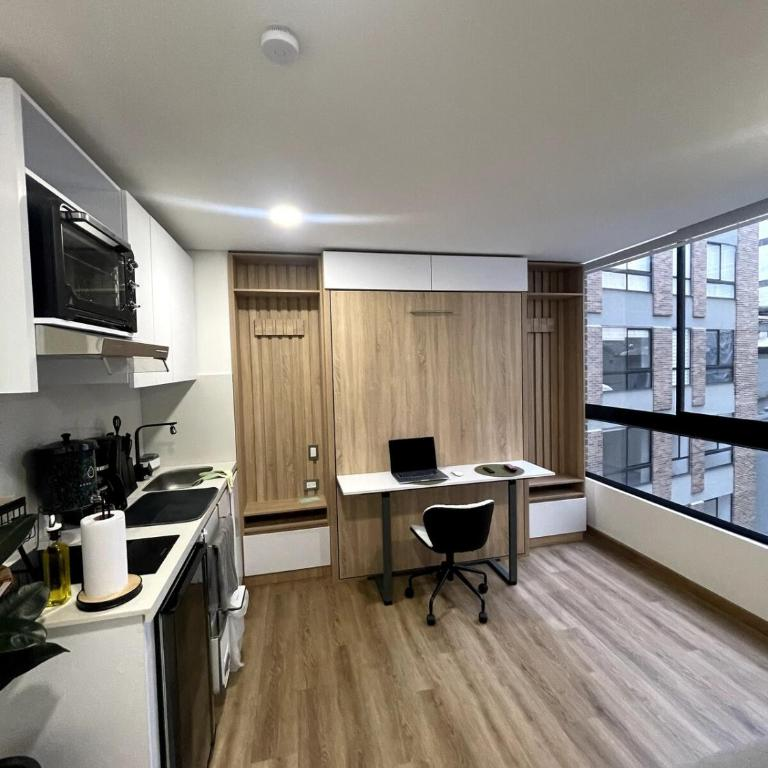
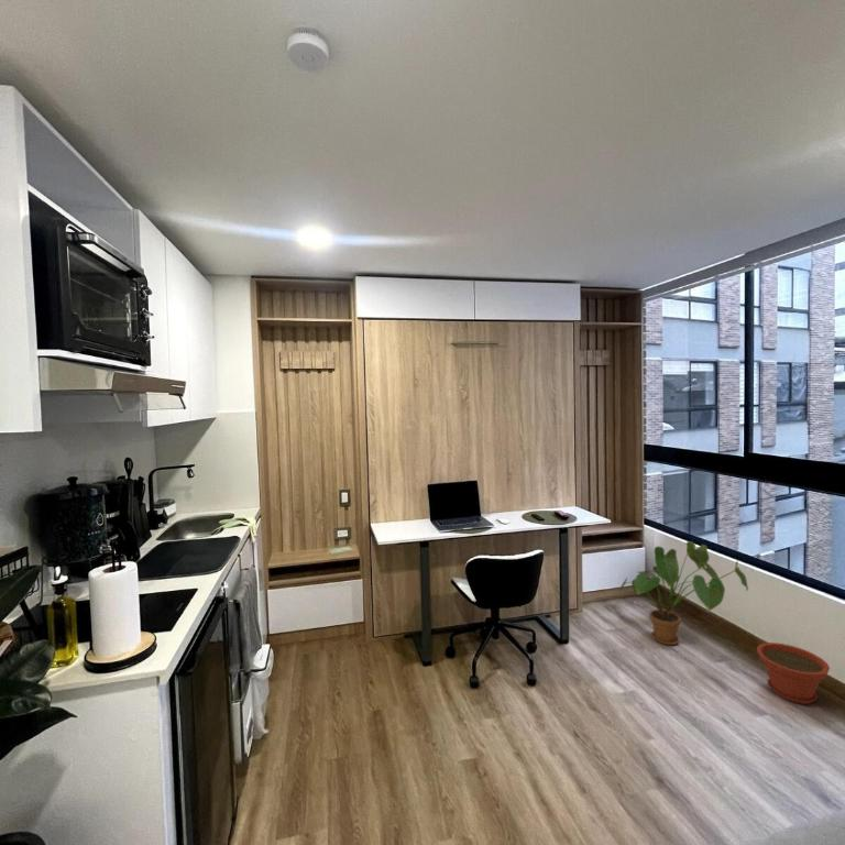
+ plant pot [756,641,831,705]
+ house plant [617,540,749,646]
